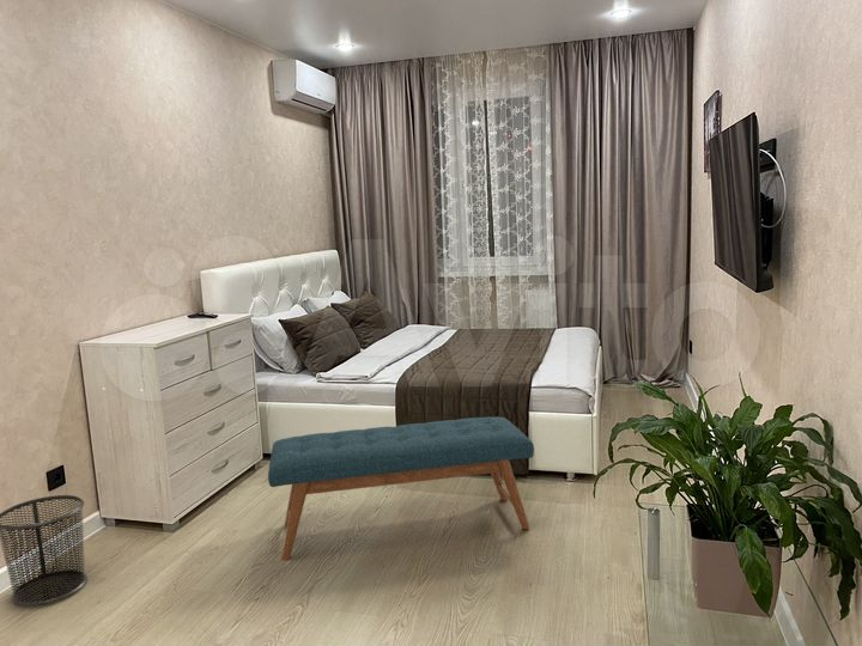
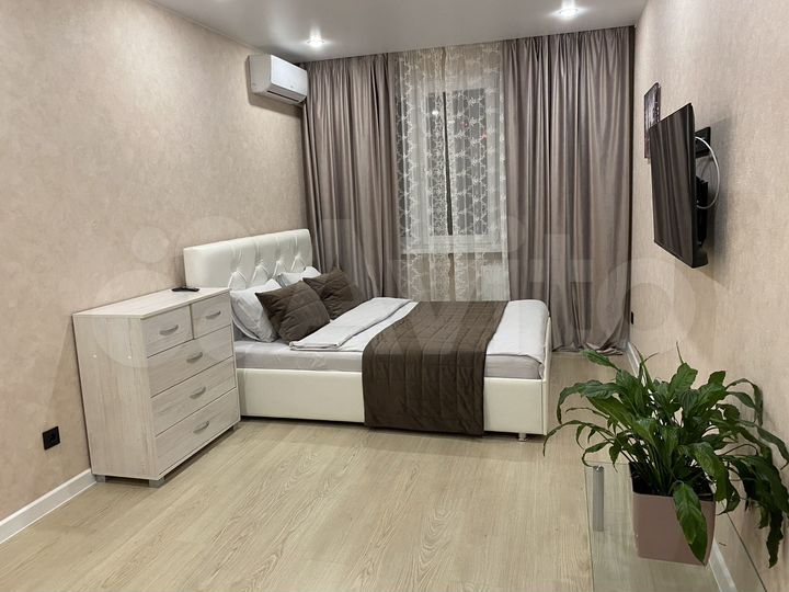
- waste bin [0,494,89,608]
- bench [267,416,535,562]
